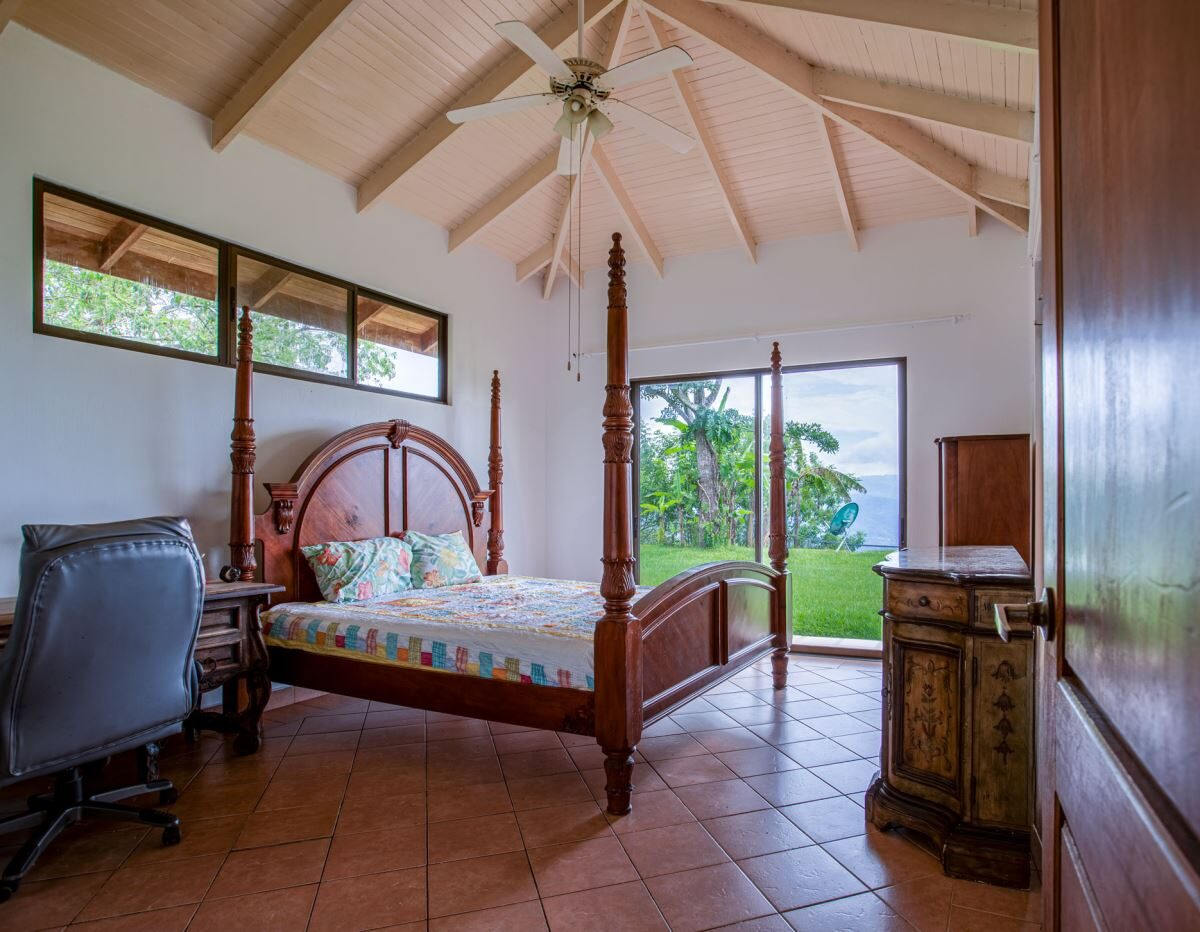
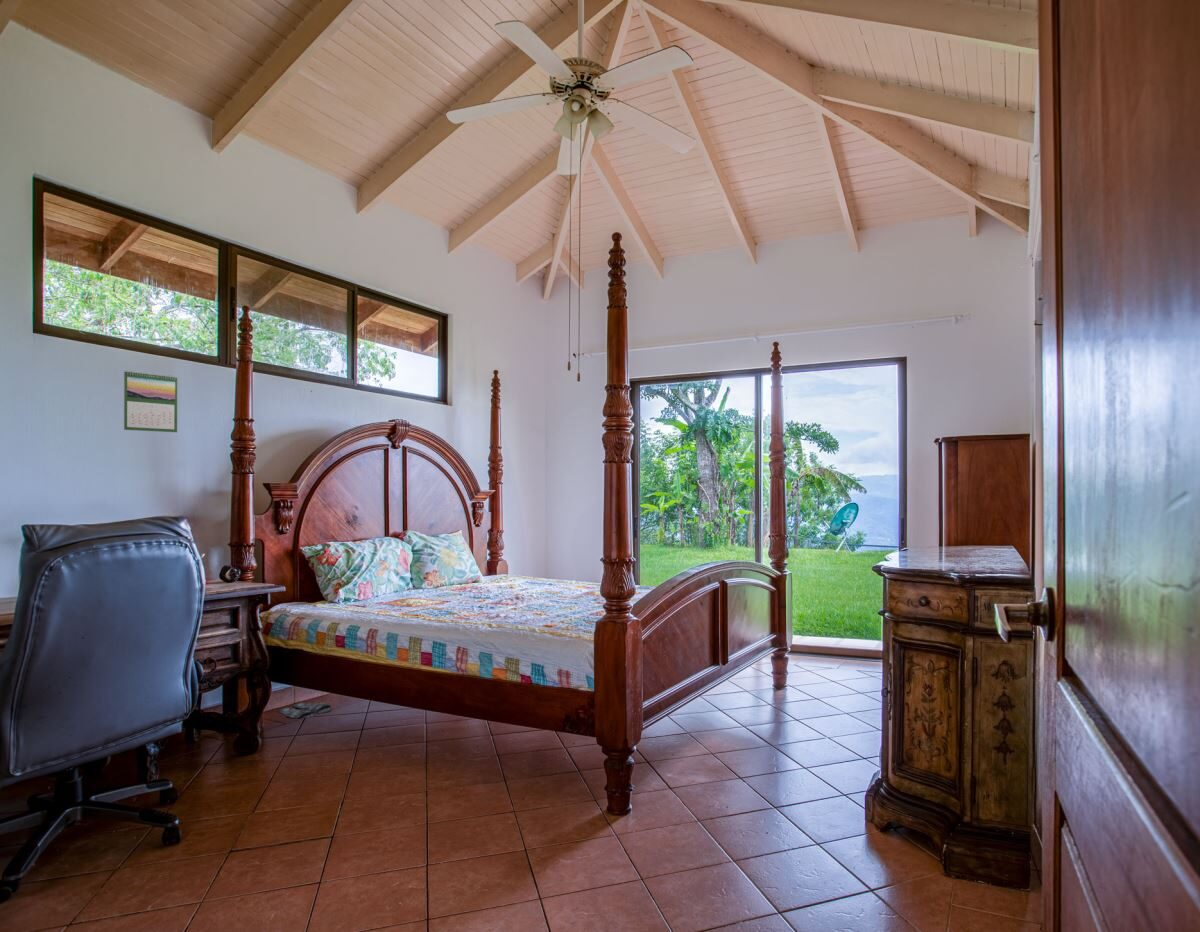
+ calendar [123,369,178,433]
+ slippers [277,701,332,720]
